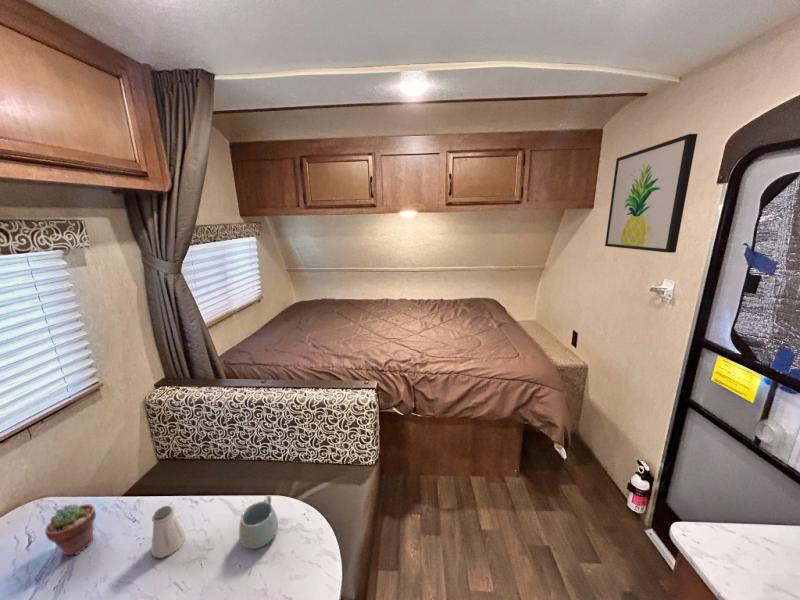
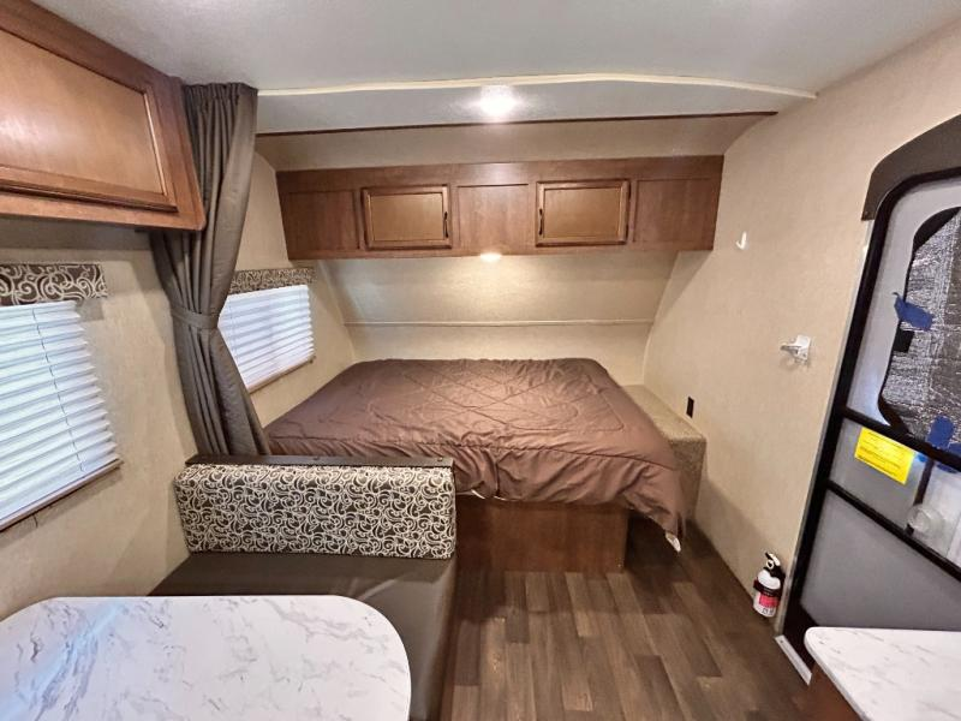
- wall art [604,133,698,254]
- mug [238,494,279,550]
- saltshaker [151,505,187,559]
- potted succulent [44,503,97,556]
